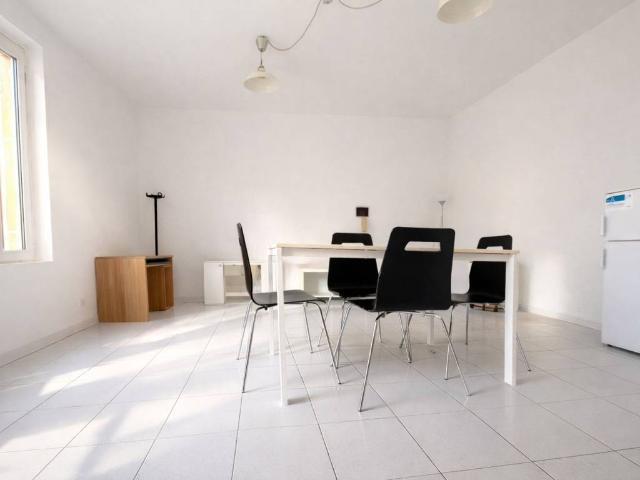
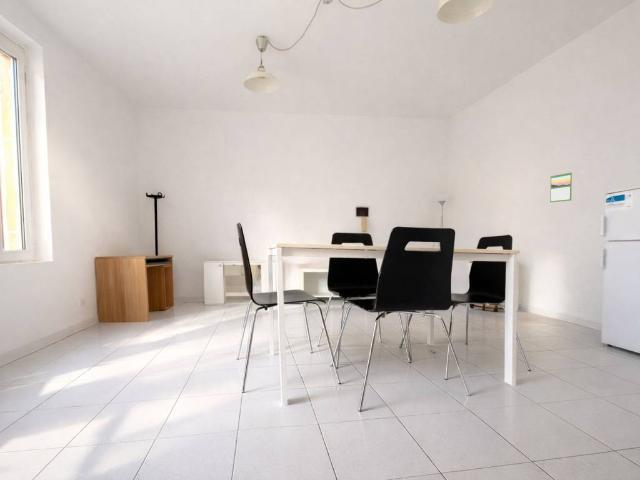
+ calendar [549,171,573,203]
